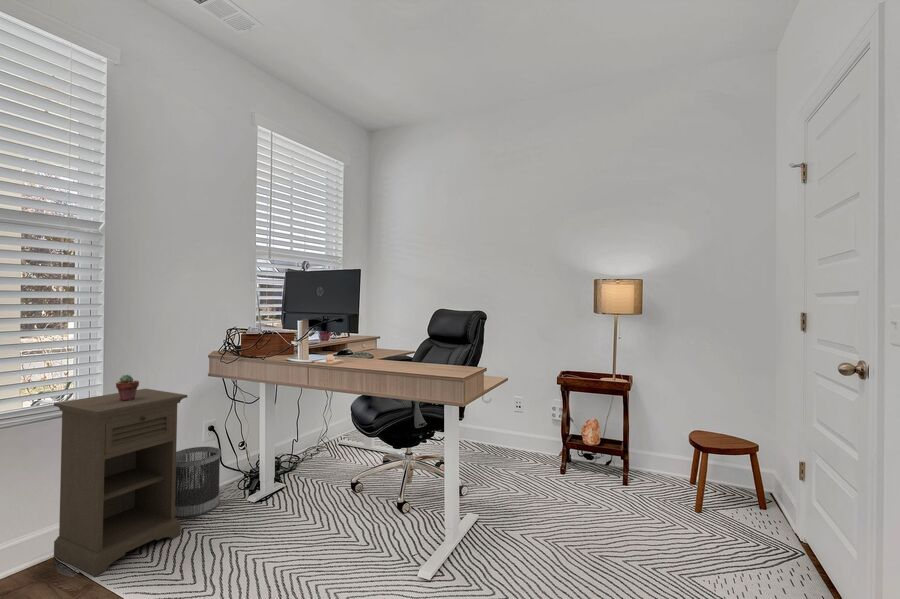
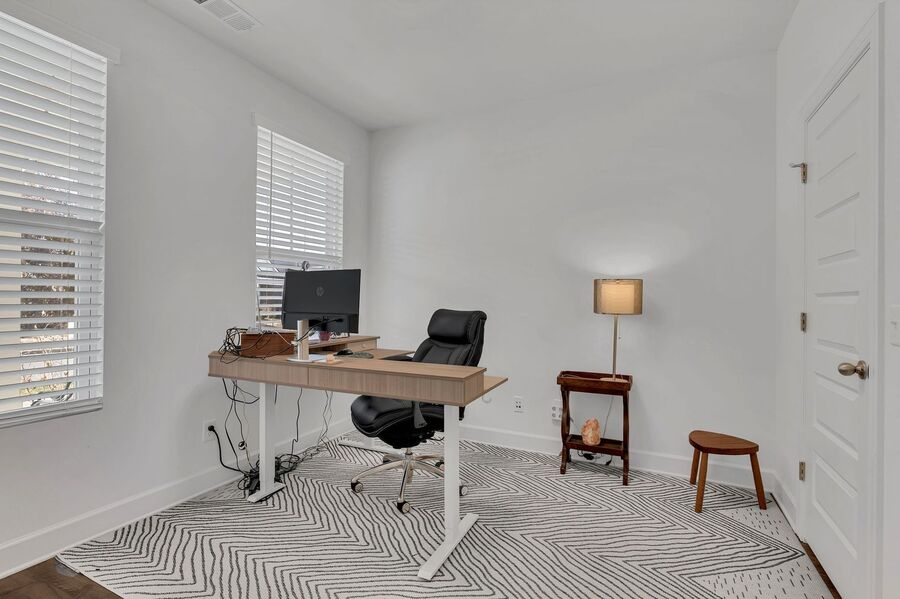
- wastebasket [175,445,222,519]
- potted succulent [115,374,140,401]
- nightstand [53,388,188,577]
